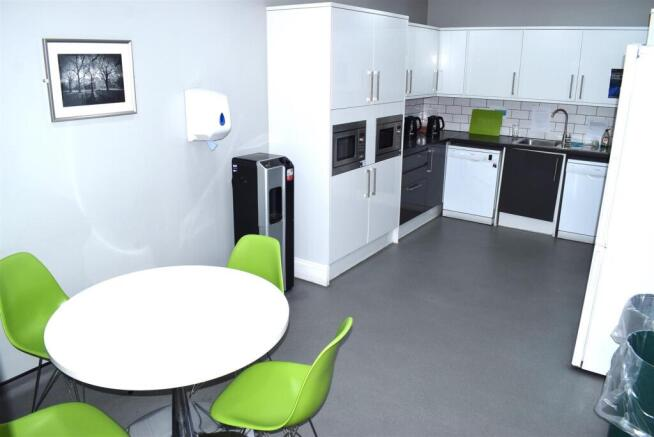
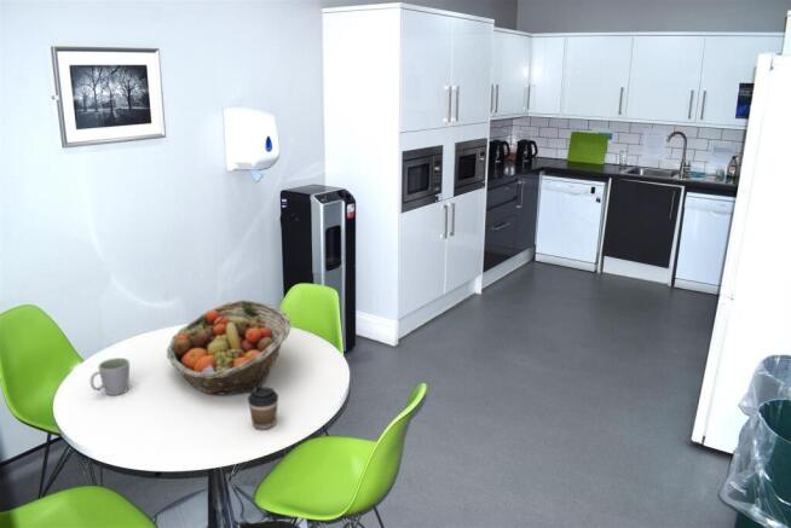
+ mug [90,356,131,396]
+ coffee cup [247,384,279,431]
+ fruit basket [166,298,293,395]
